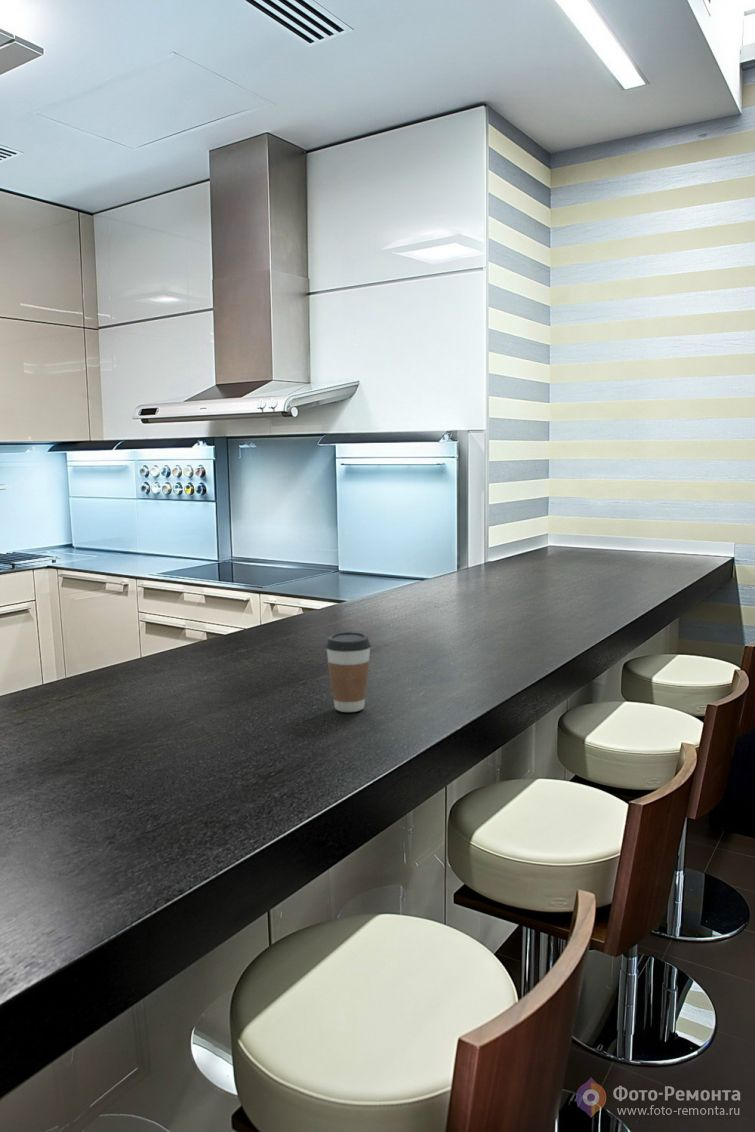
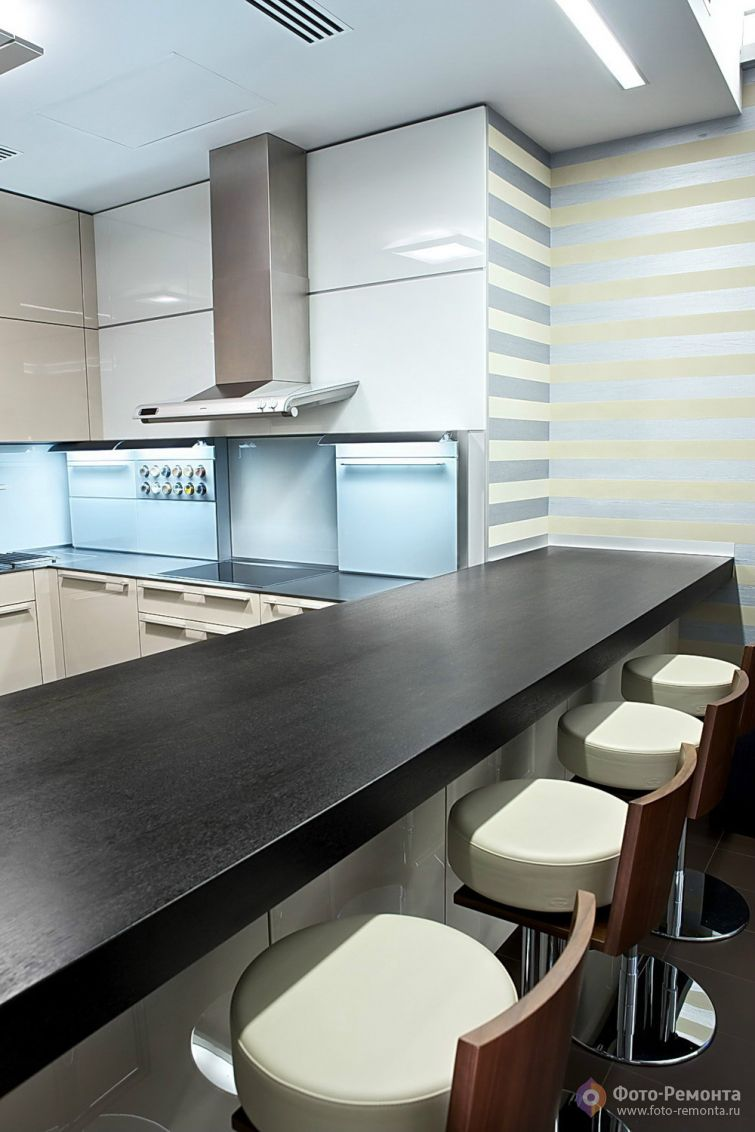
- coffee cup [325,631,372,713]
